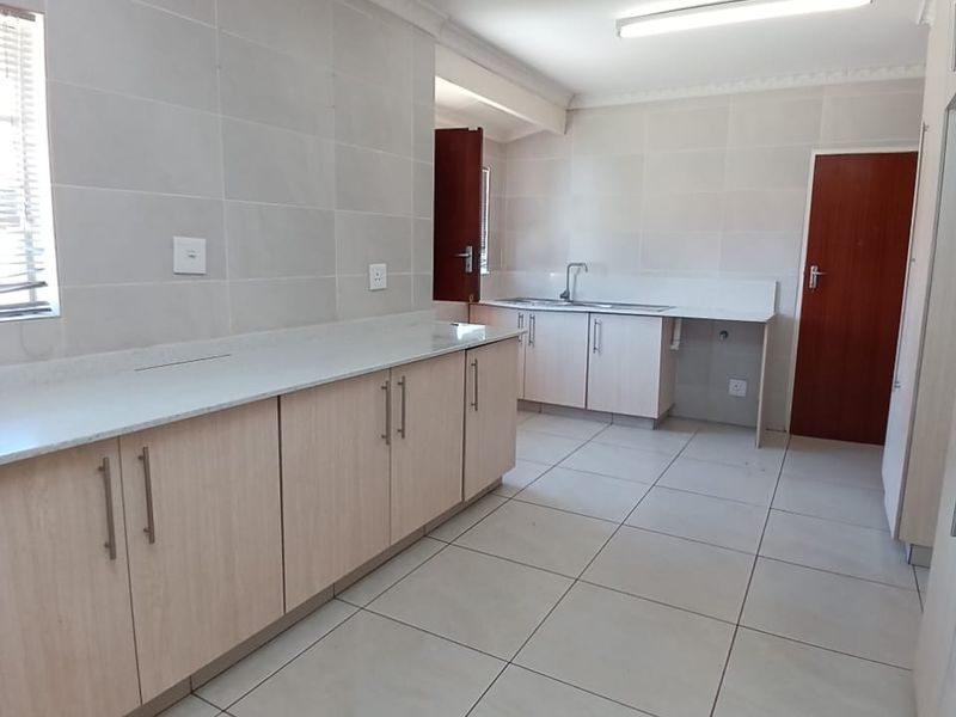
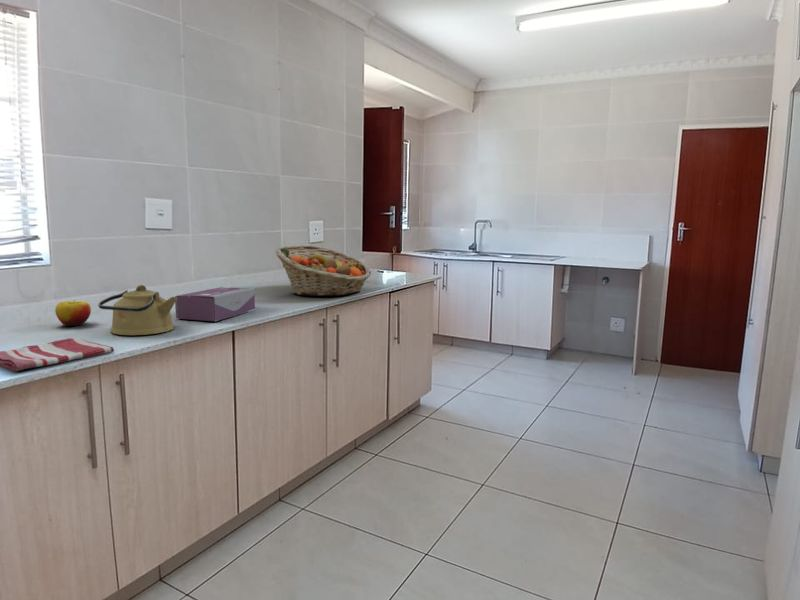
+ tissue box [174,286,256,322]
+ fruit basket [275,244,372,297]
+ apple [54,299,92,326]
+ dish towel [0,337,115,372]
+ kettle [97,284,177,336]
